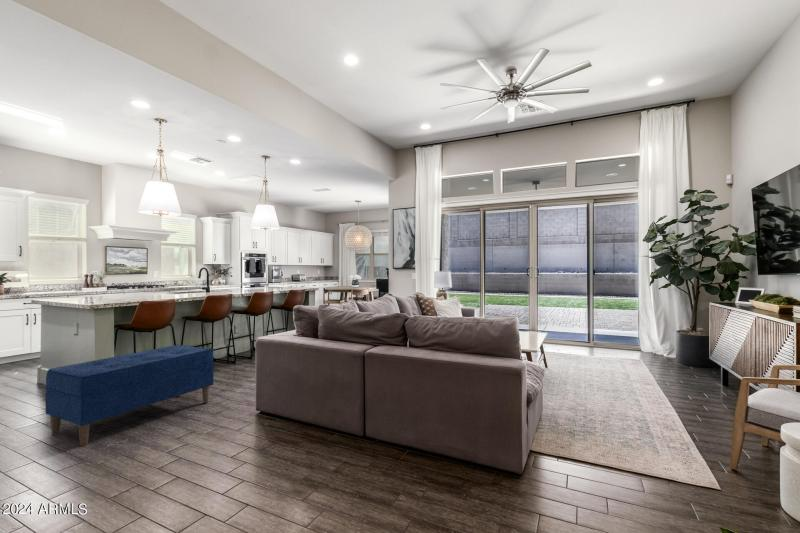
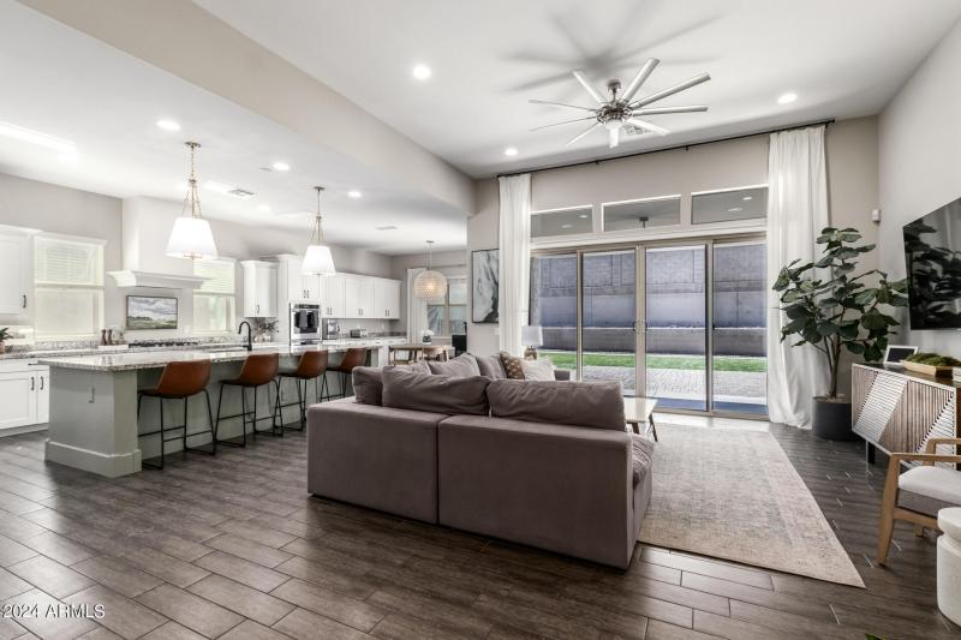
- bench [45,344,214,447]
